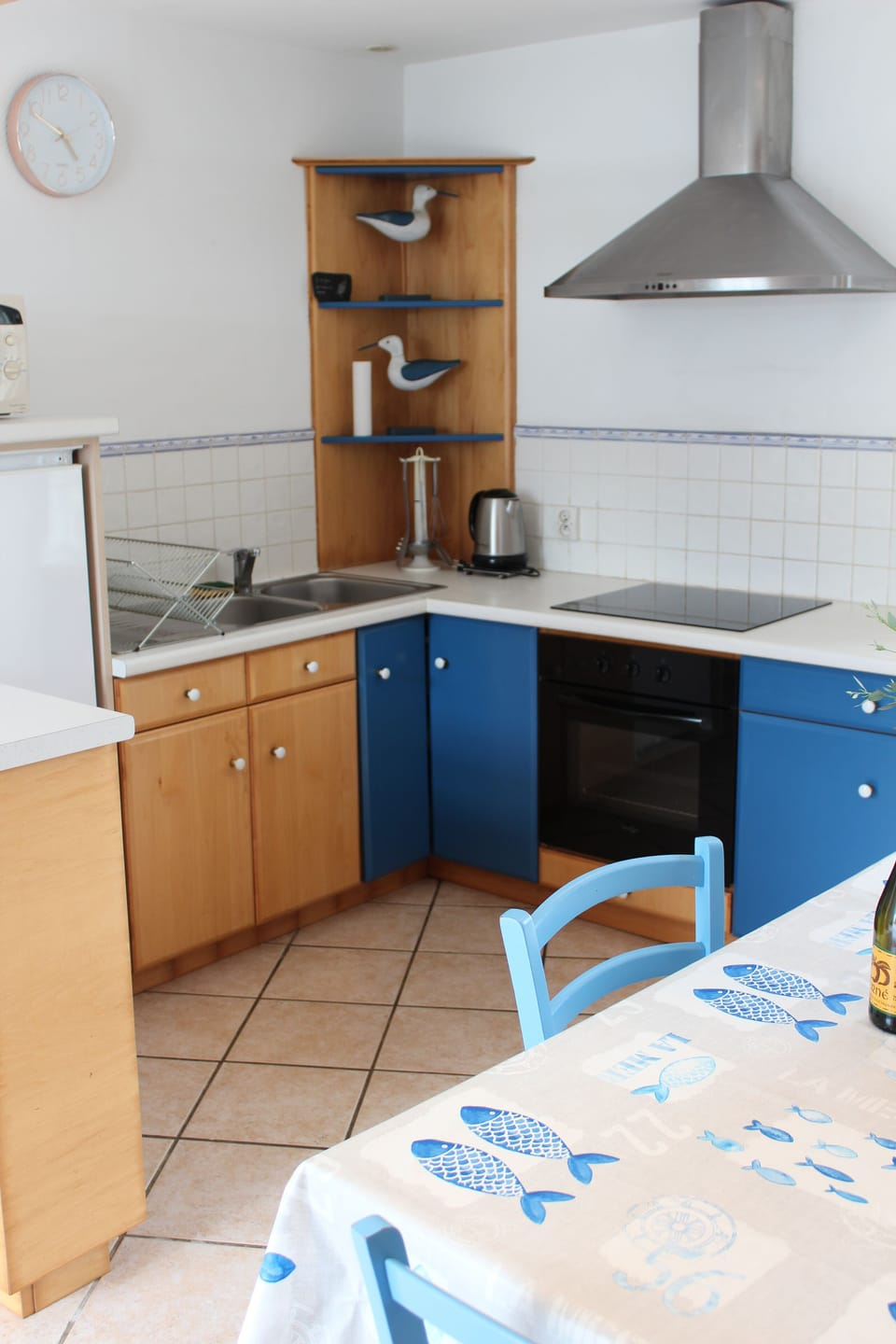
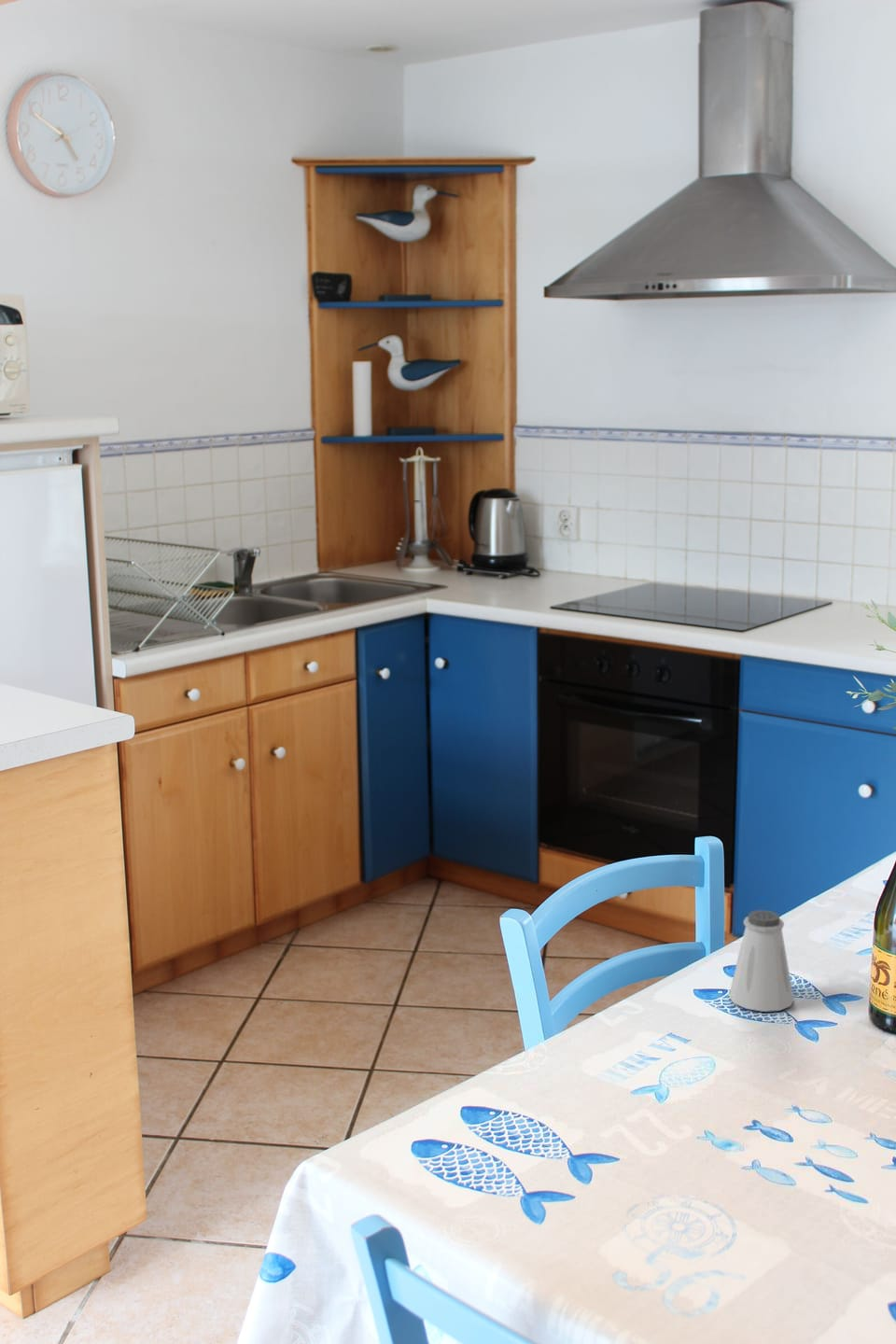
+ saltshaker [728,909,794,1013]
